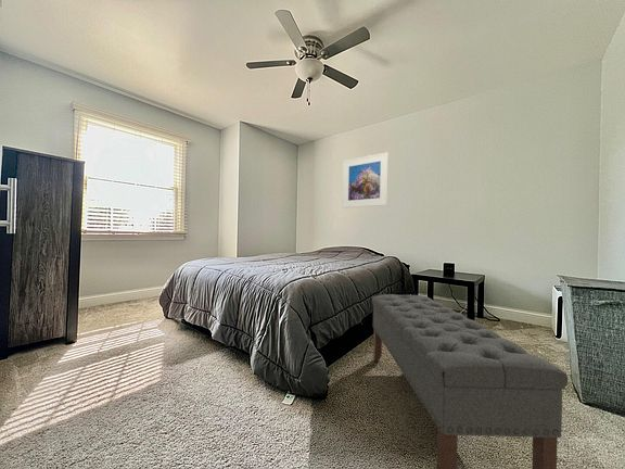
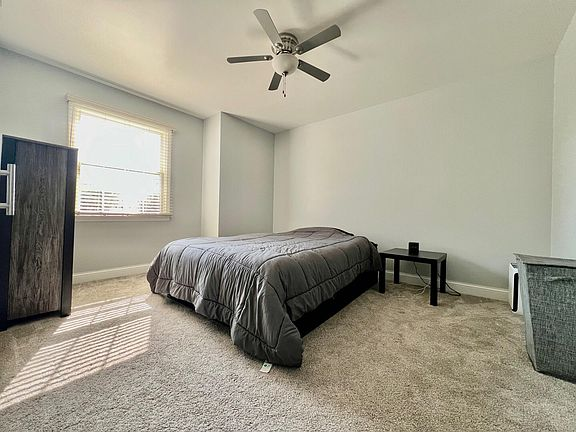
- bench [371,293,569,469]
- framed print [341,151,390,208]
